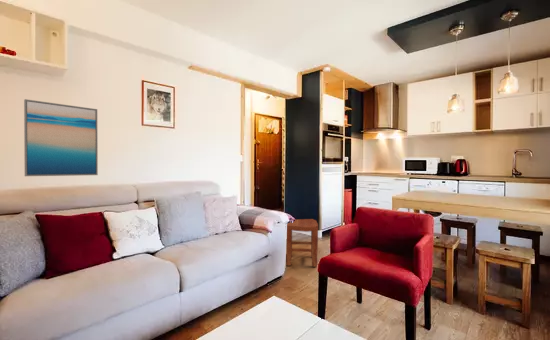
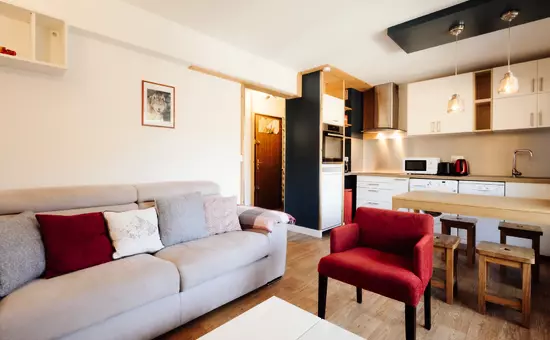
- wall art [23,98,99,177]
- stool [285,218,319,268]
